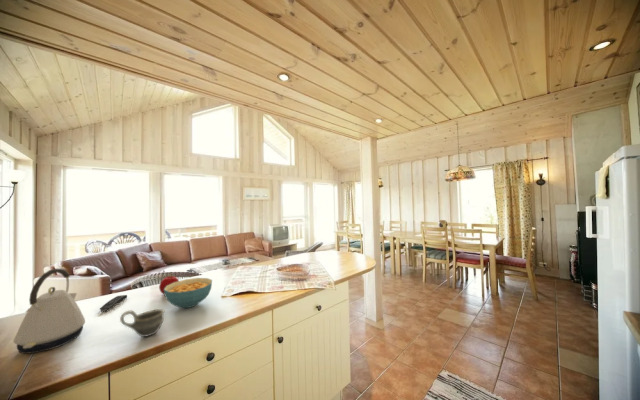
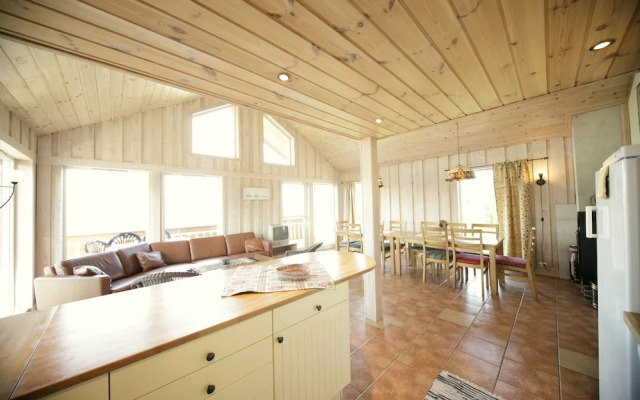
- cup [119,308,165,338]
- fruit [158,273,180,295]
- kettle [13,268,86,355]
- remote control [99,294,128,313]
- cereal bowl [164,277,213,309]
